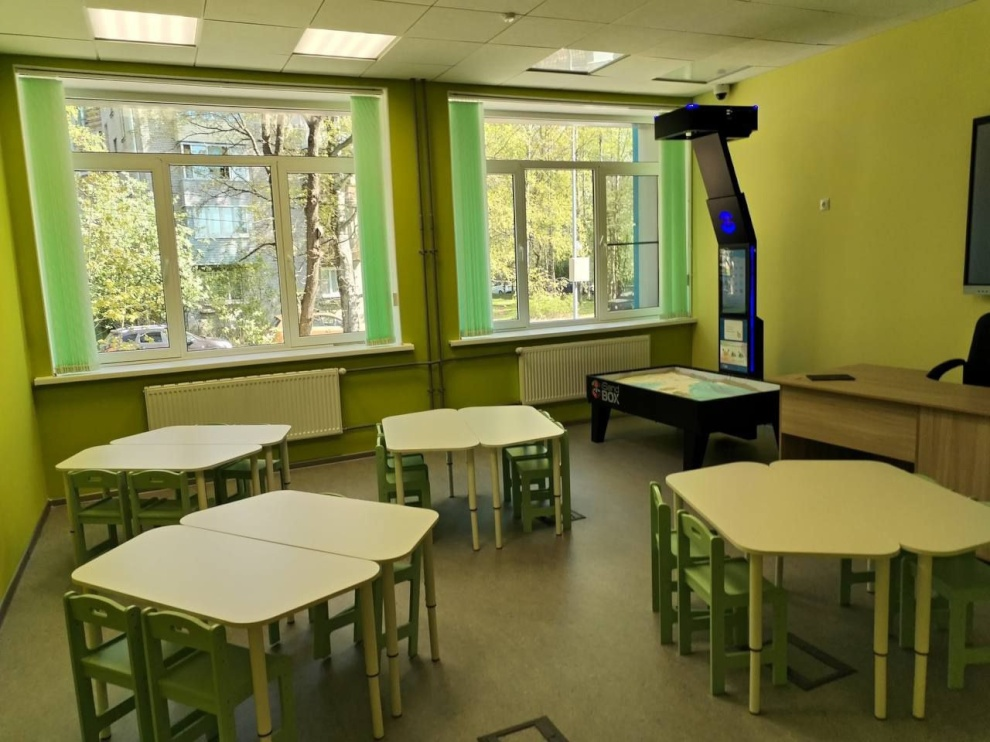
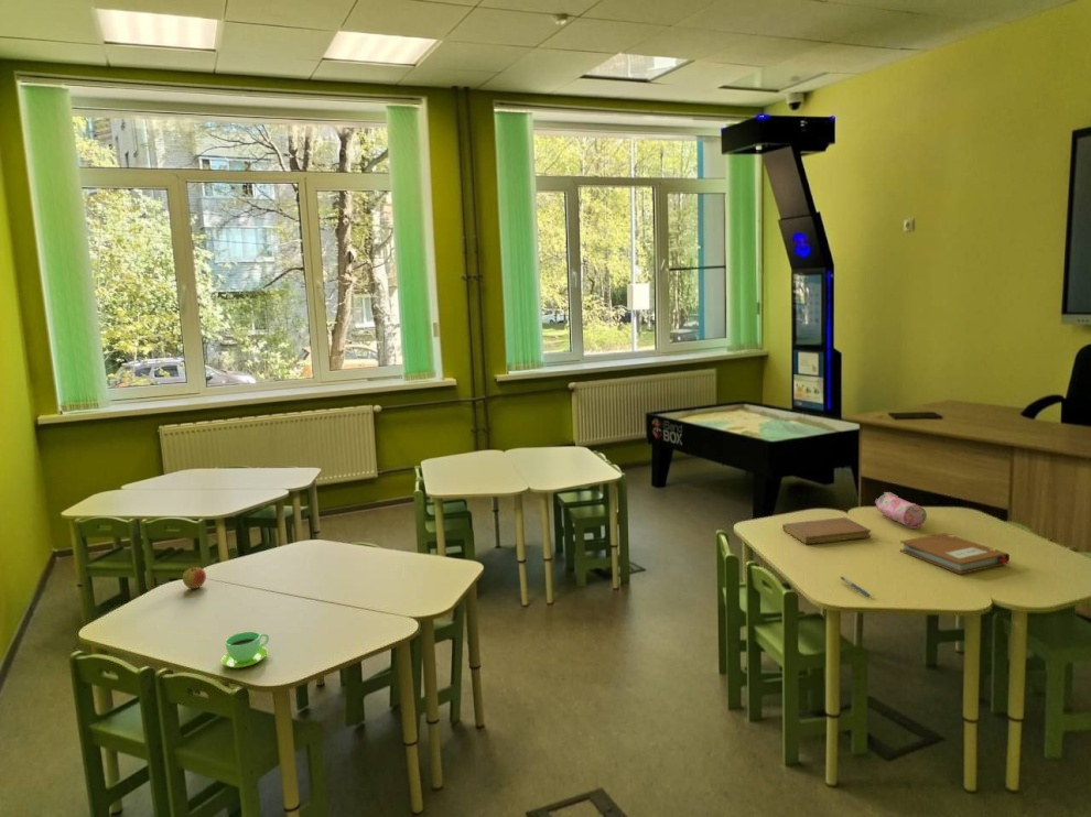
+ notebook [899,532,1011,575]
+ pencil case [874,491,928,530]
+ cup [220,631,270,669]
+ notebook [781,516,872,545]
+ pen [839,576,872,598]
+ apple [182,565,207,590]
